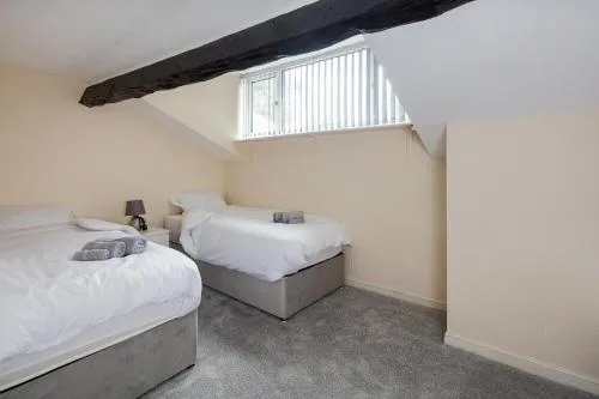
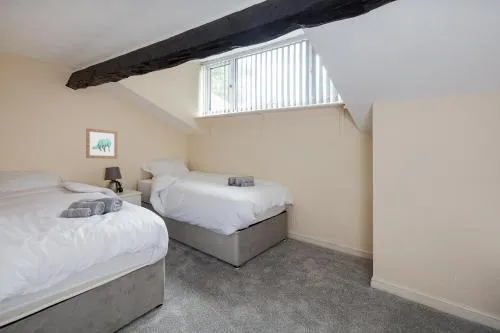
+ wall art [85,127,118,160]
